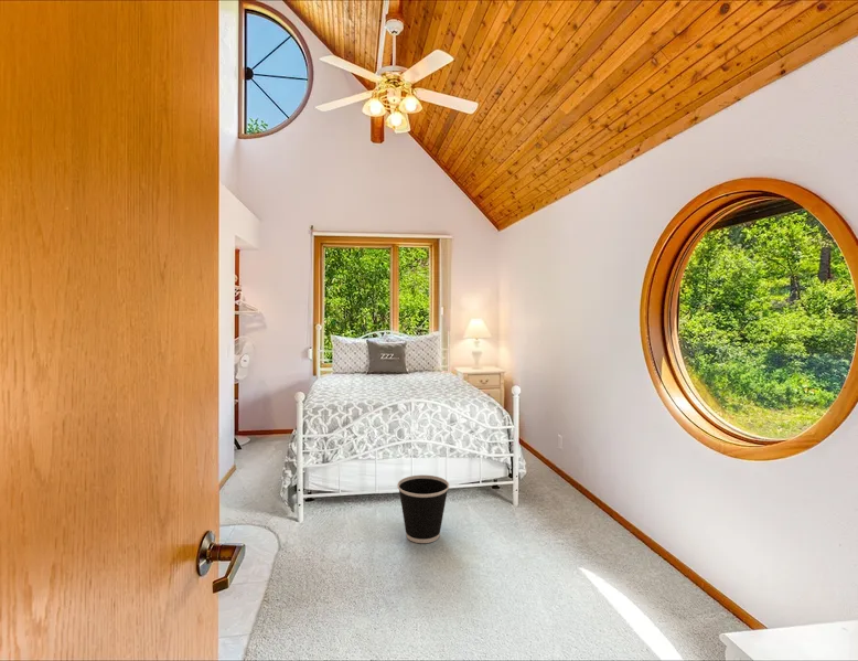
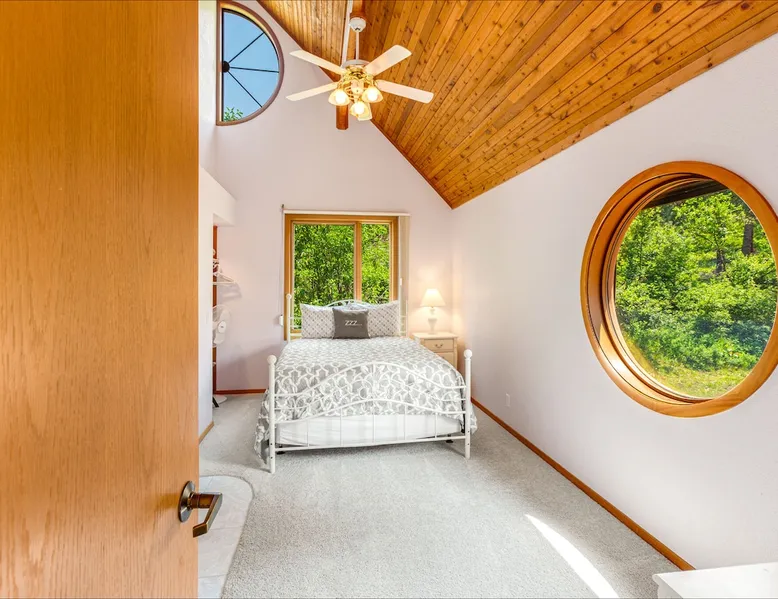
- wastebasket [396,473,450,544]
